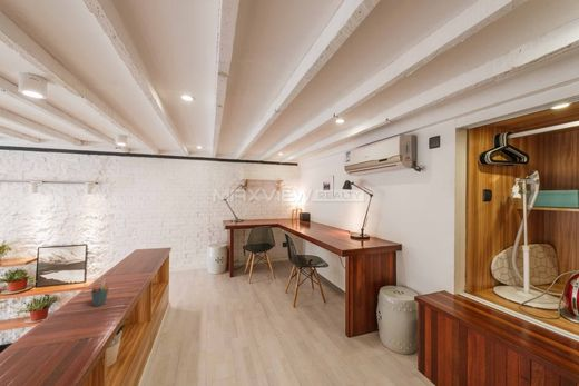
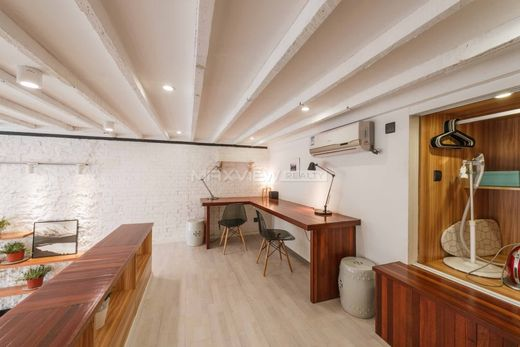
- pen holder [90,278,110,307]
